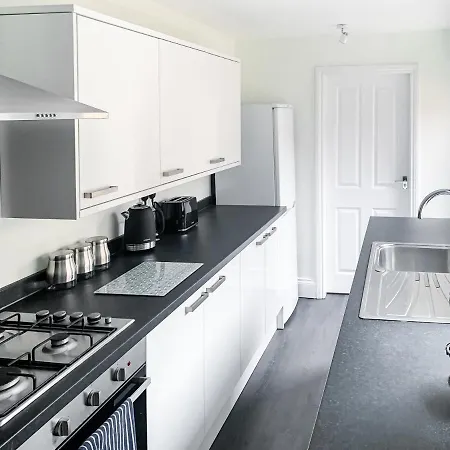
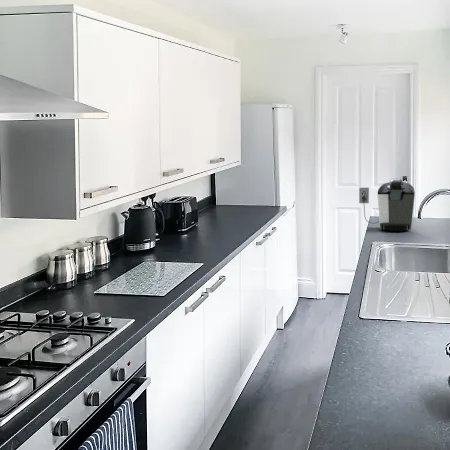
+ coffee maker [358,178,416,232]
